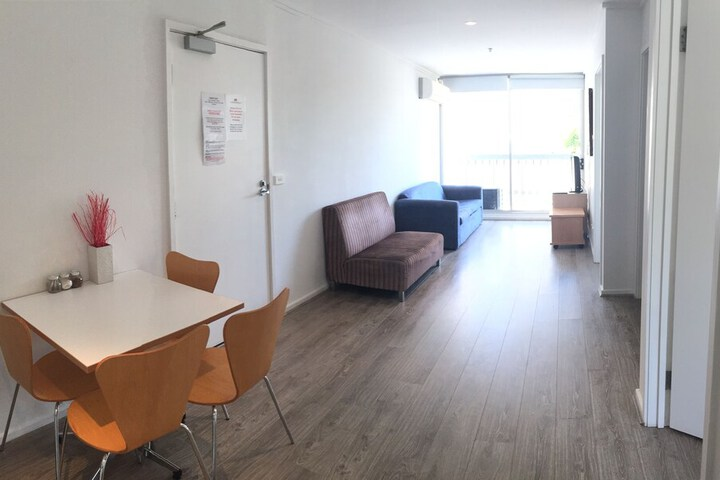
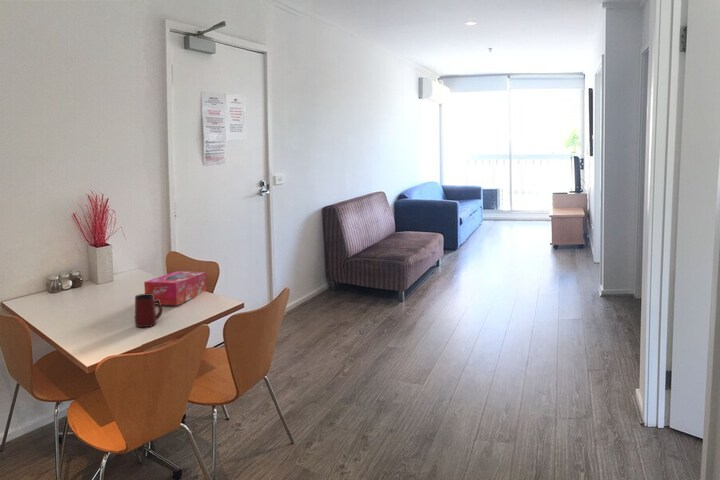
+ mug [134,293,163,328]
+ tissue box [143,270,208,306]
